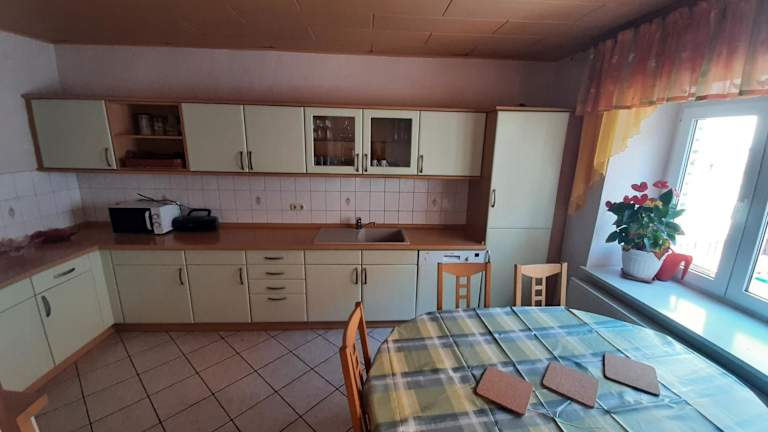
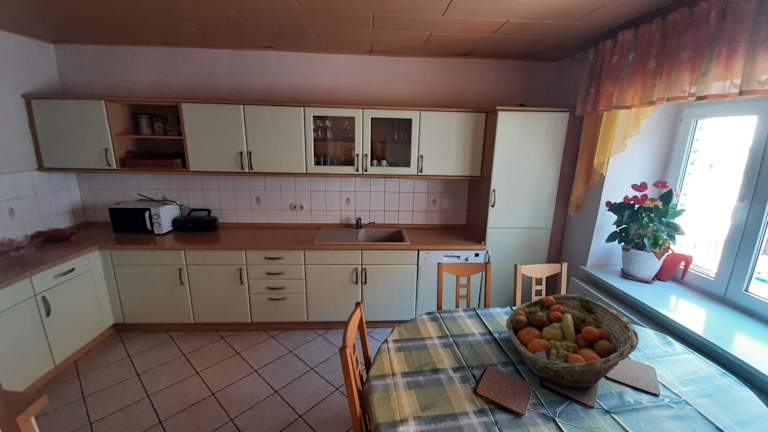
+ fruit basket [505,293,640,392]
